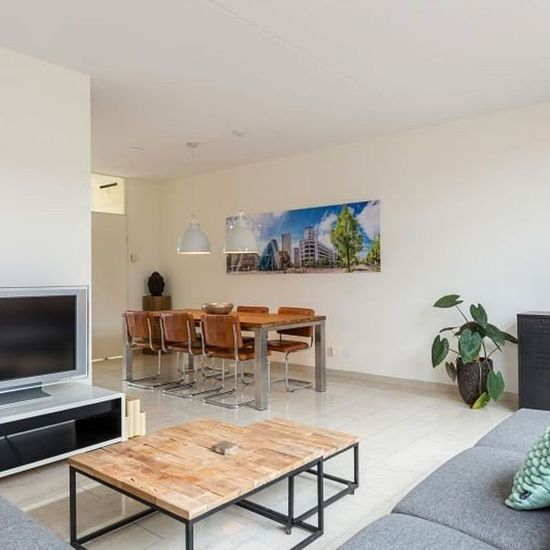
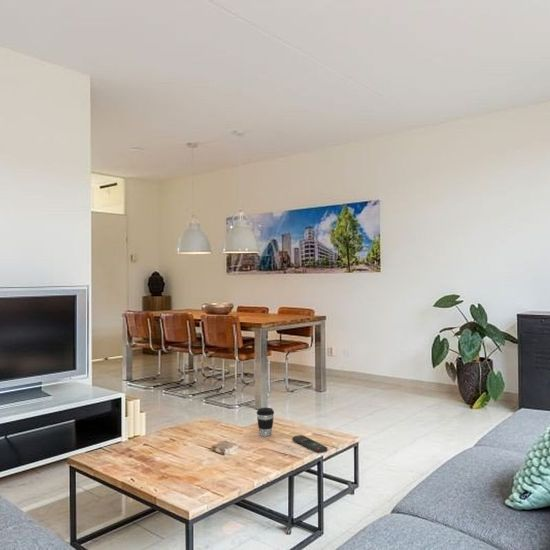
+ coffee cup [256,407,275,437]
+ remote control [292,434,328,454]
